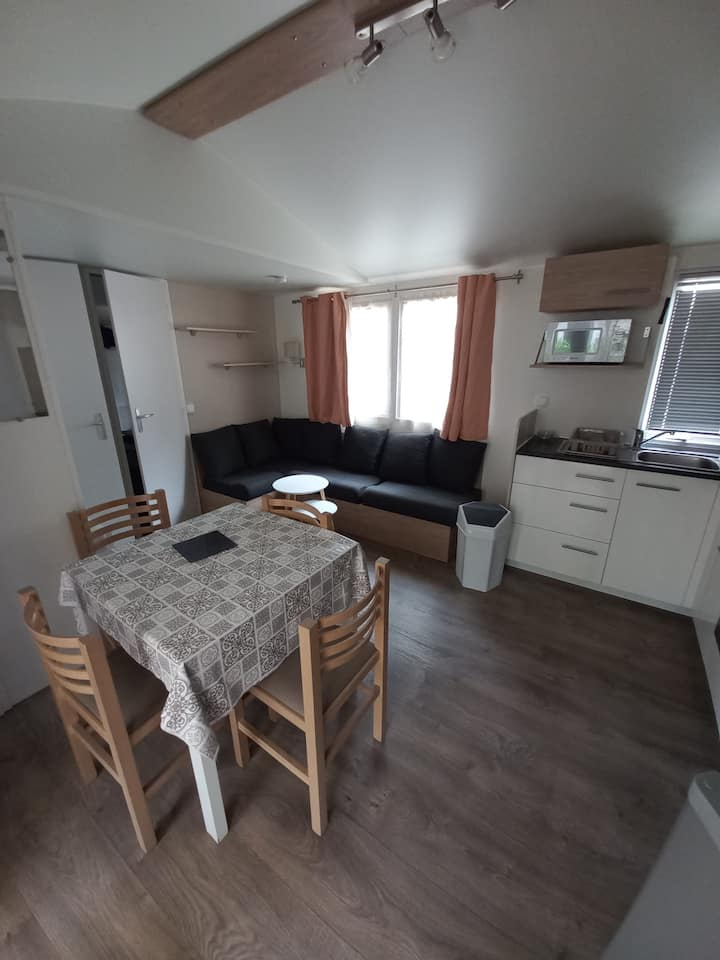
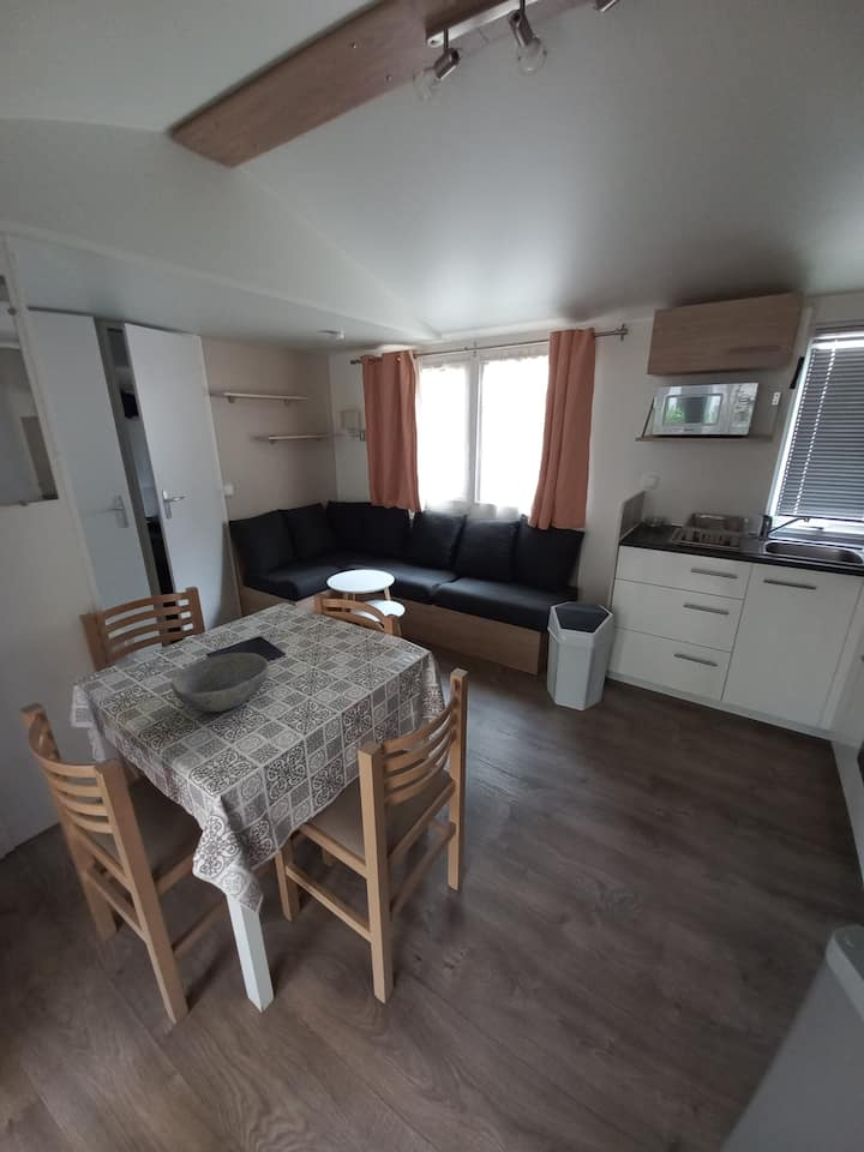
+ bowl [170,652,270,713]
